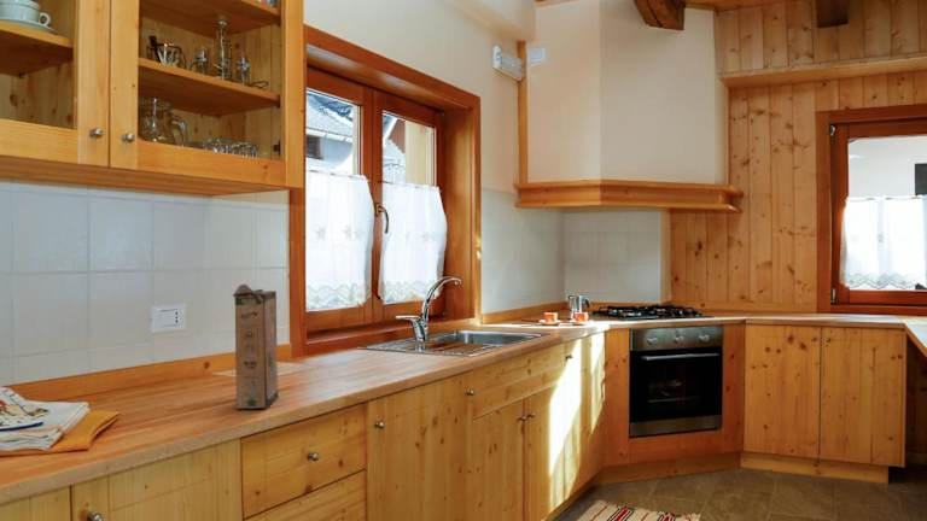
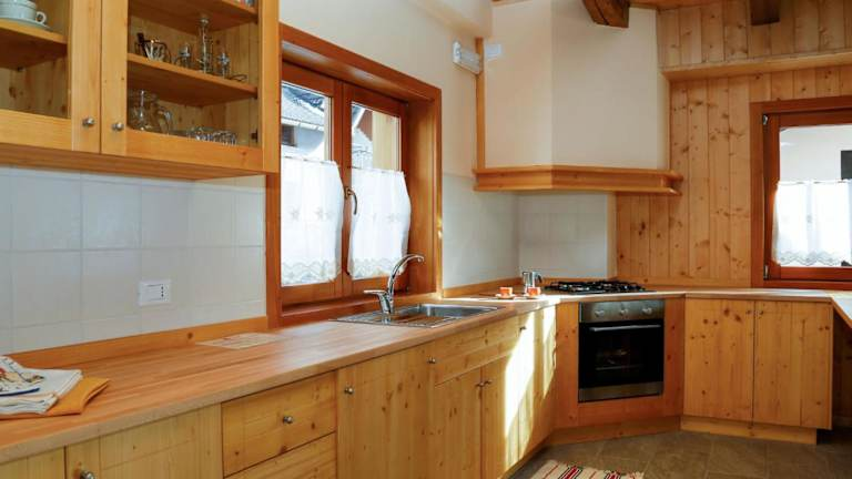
- cereal box [232,283,280,410]
